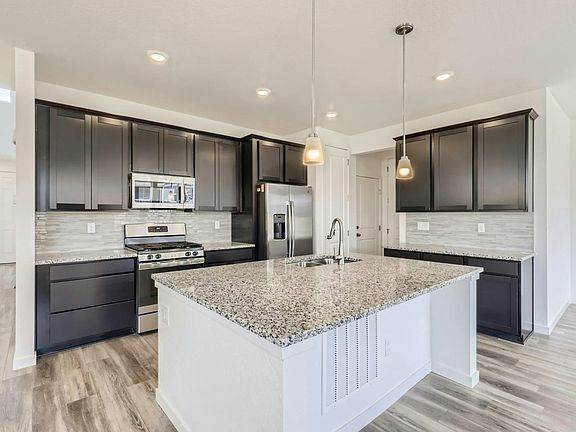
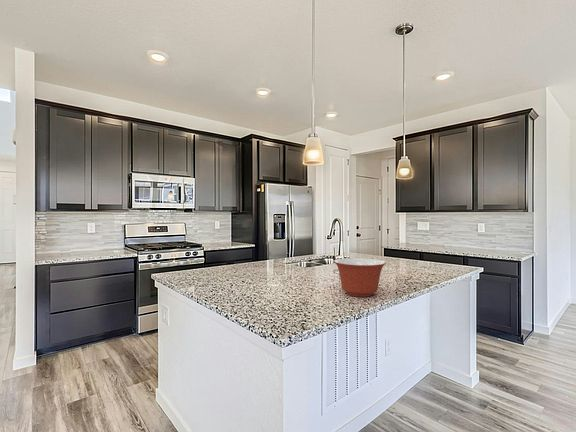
+ mixing bowl [333,257,387,298]
